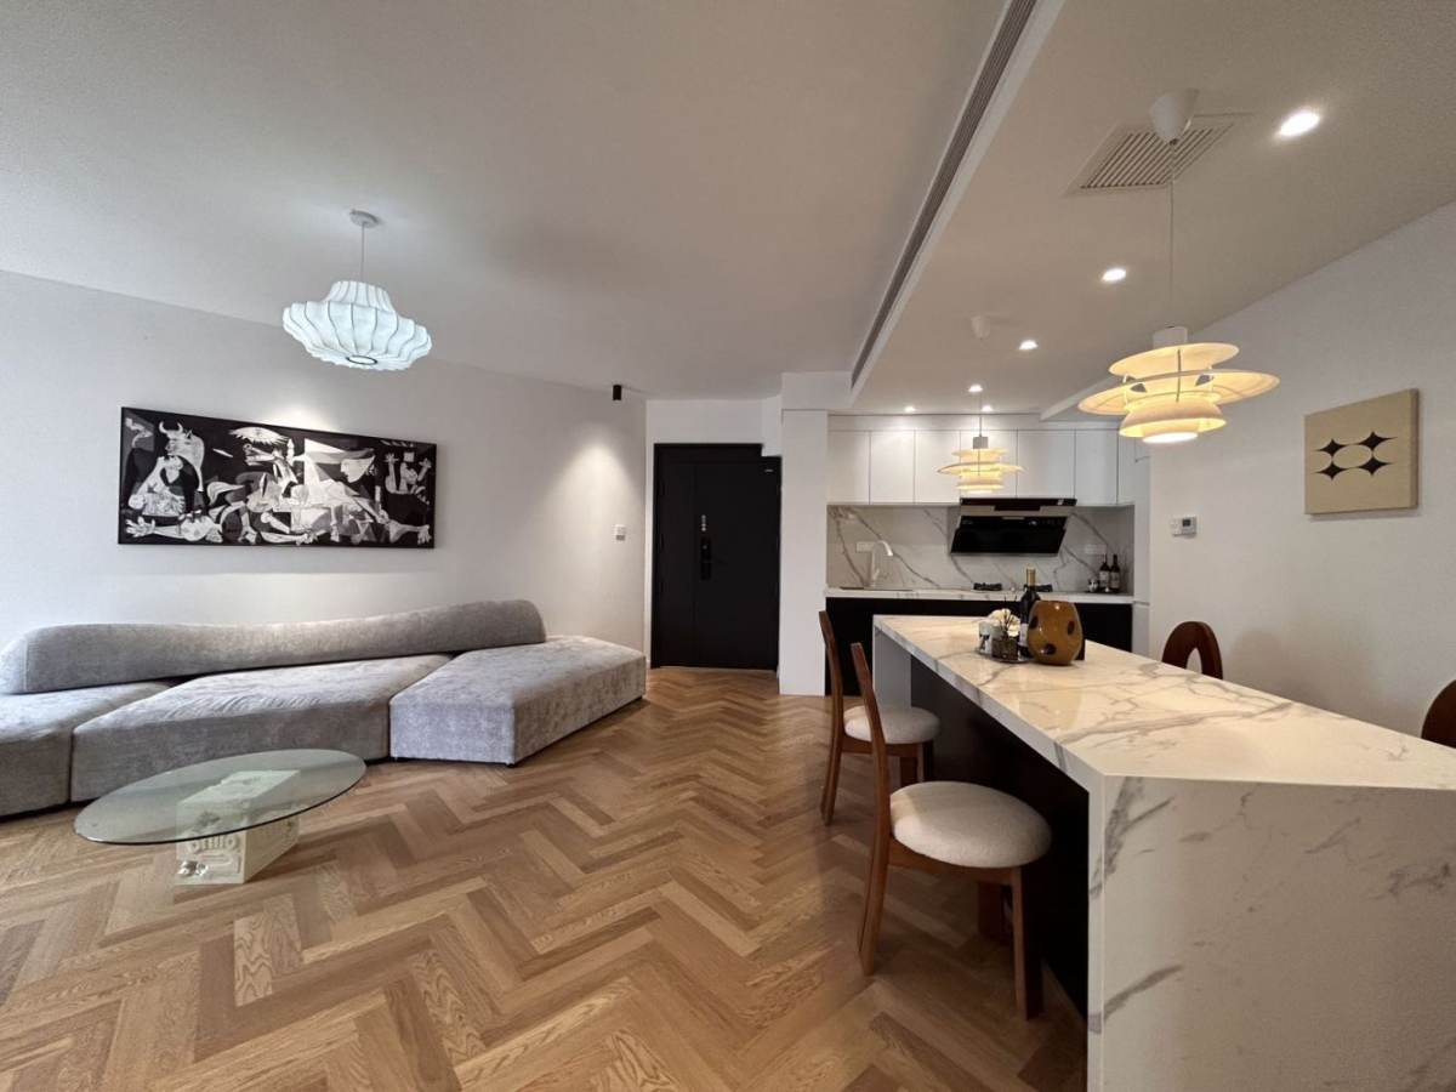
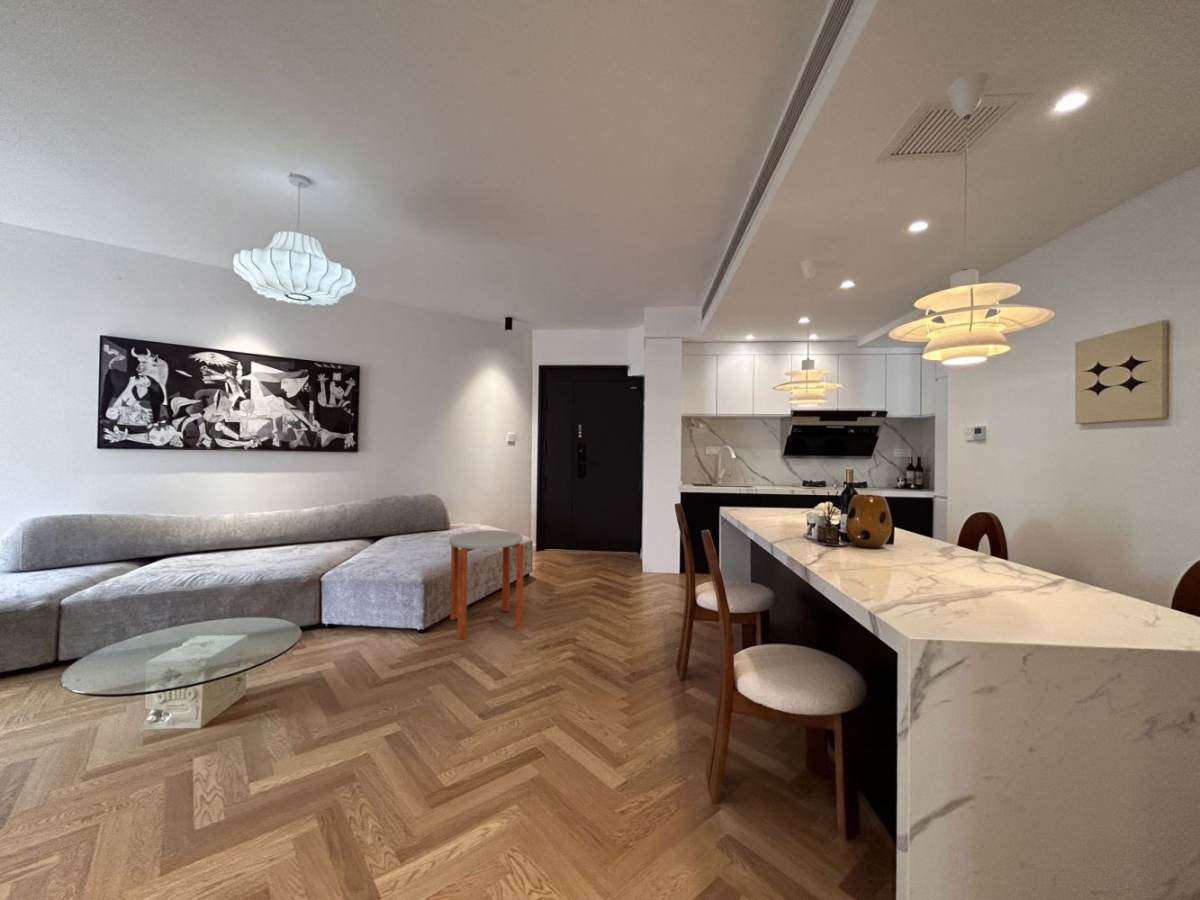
+ side table [448,529,525,641]
